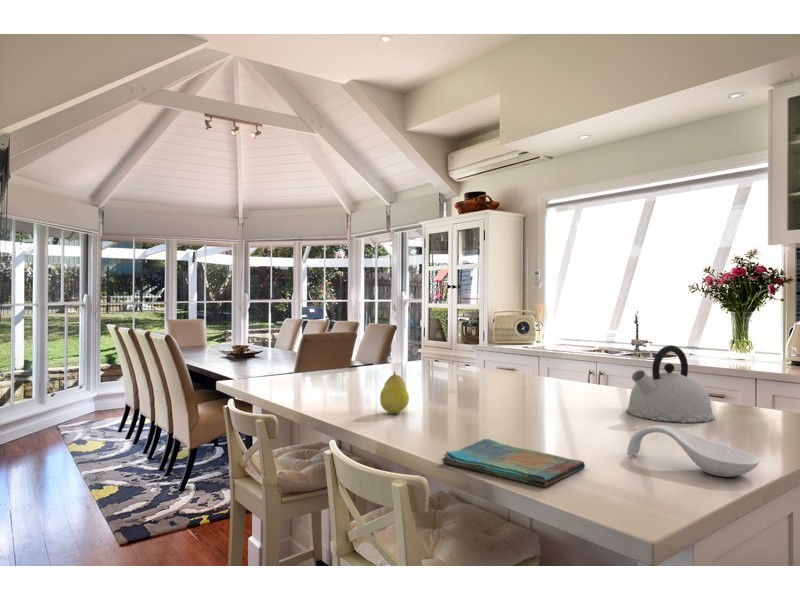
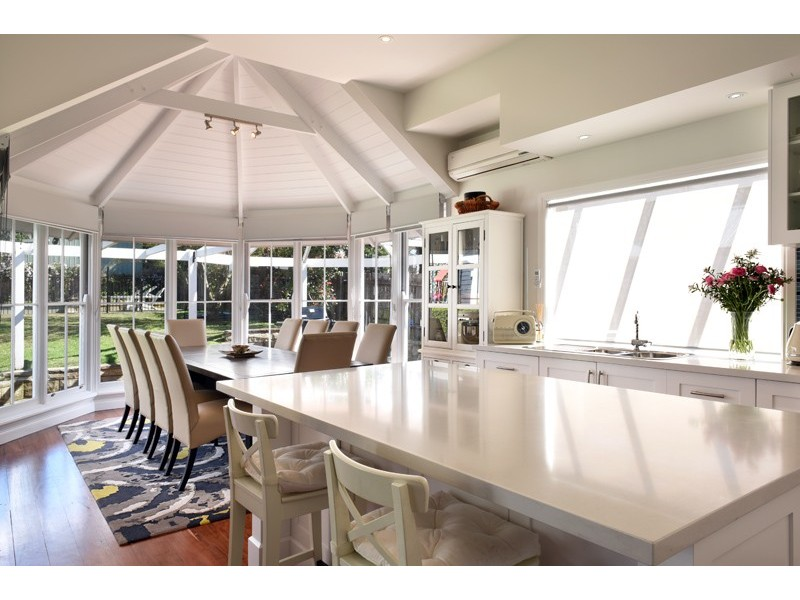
- dish towel [441,438,586,488]
- fruit [379,370,410,415]
- kettle [625,344,716,424]
- spoon rest [626,424,760,478]
